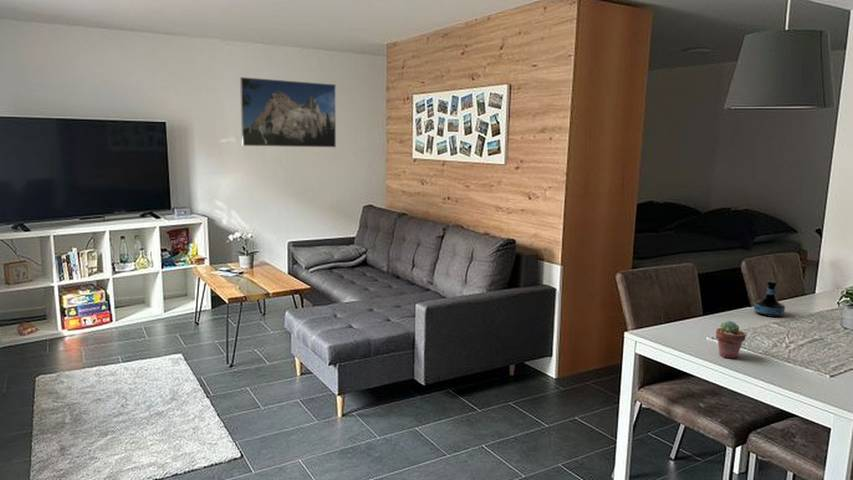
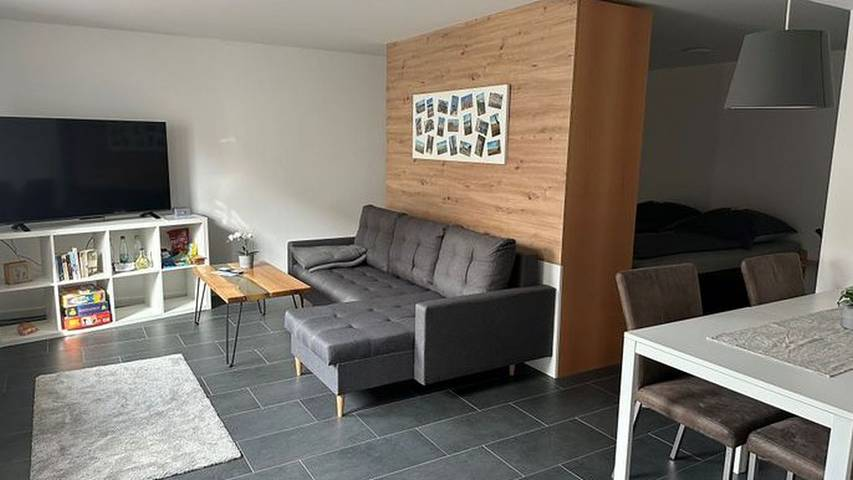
- tequila bottle [753,280,786,318]
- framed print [239,76,337,148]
- potted succulent [715,320,747,359]
